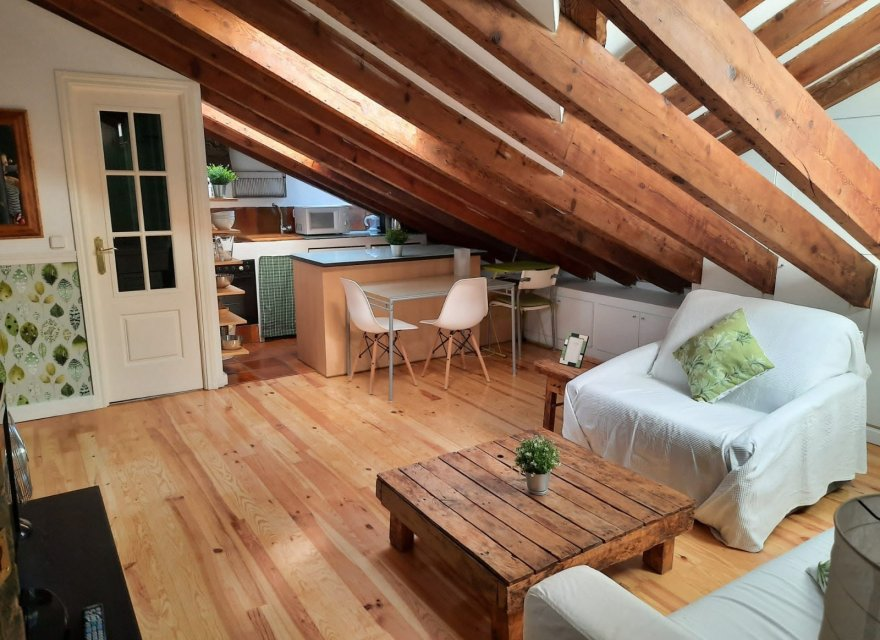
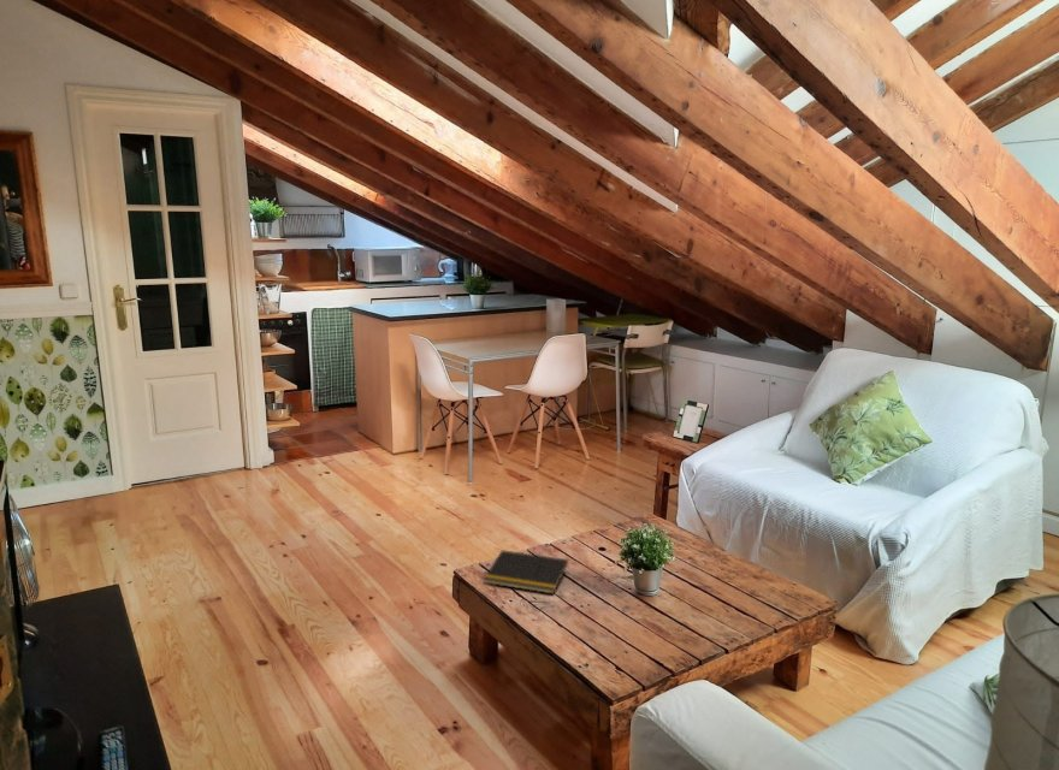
+ notepad [483,549,569,596]
